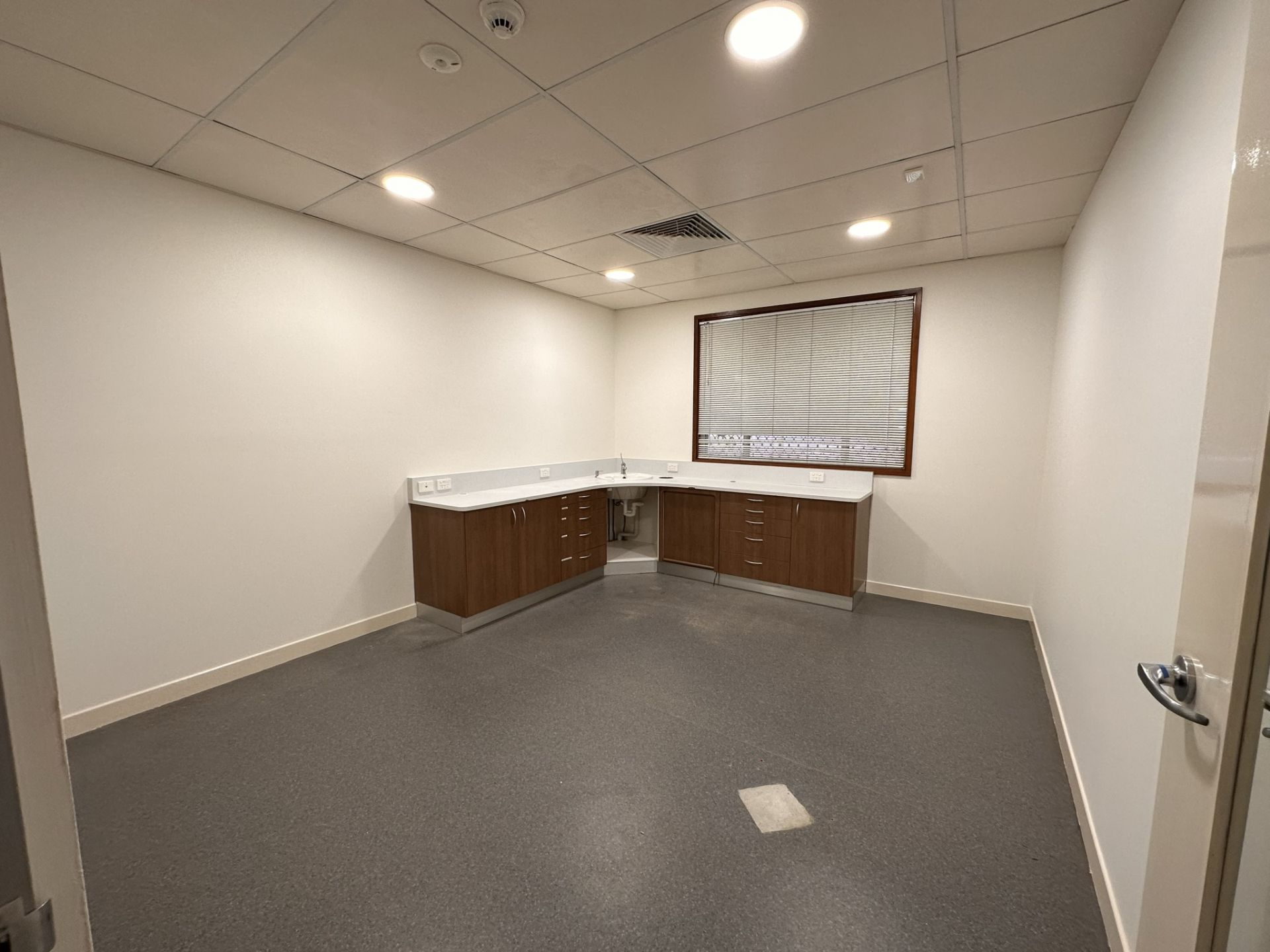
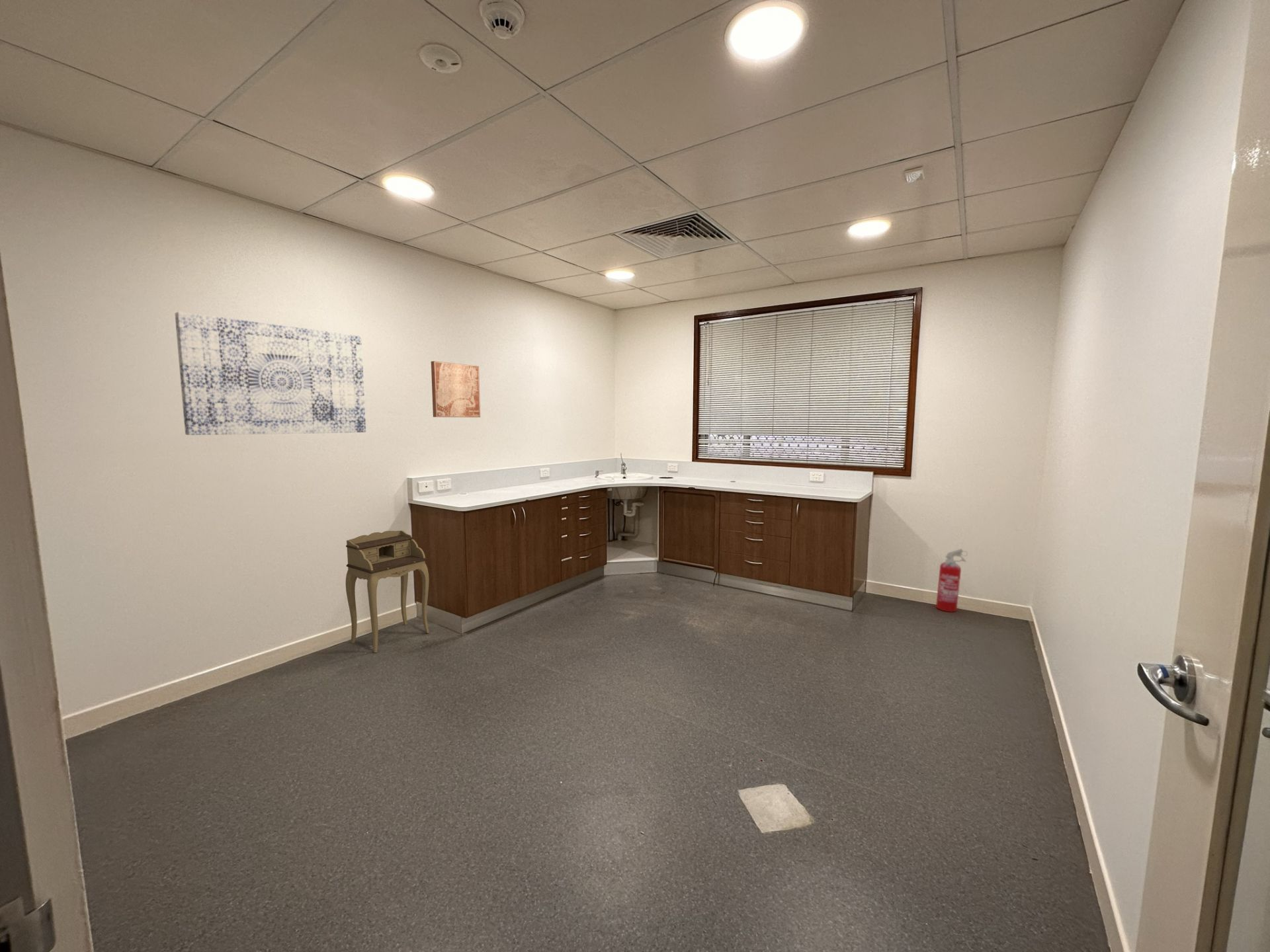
+ desk [345,530,430,653]
+ wall art [175,311,366,436]
+ wall art [431,360,481,418]
+ fire extinguisher [935,548,968,613]
